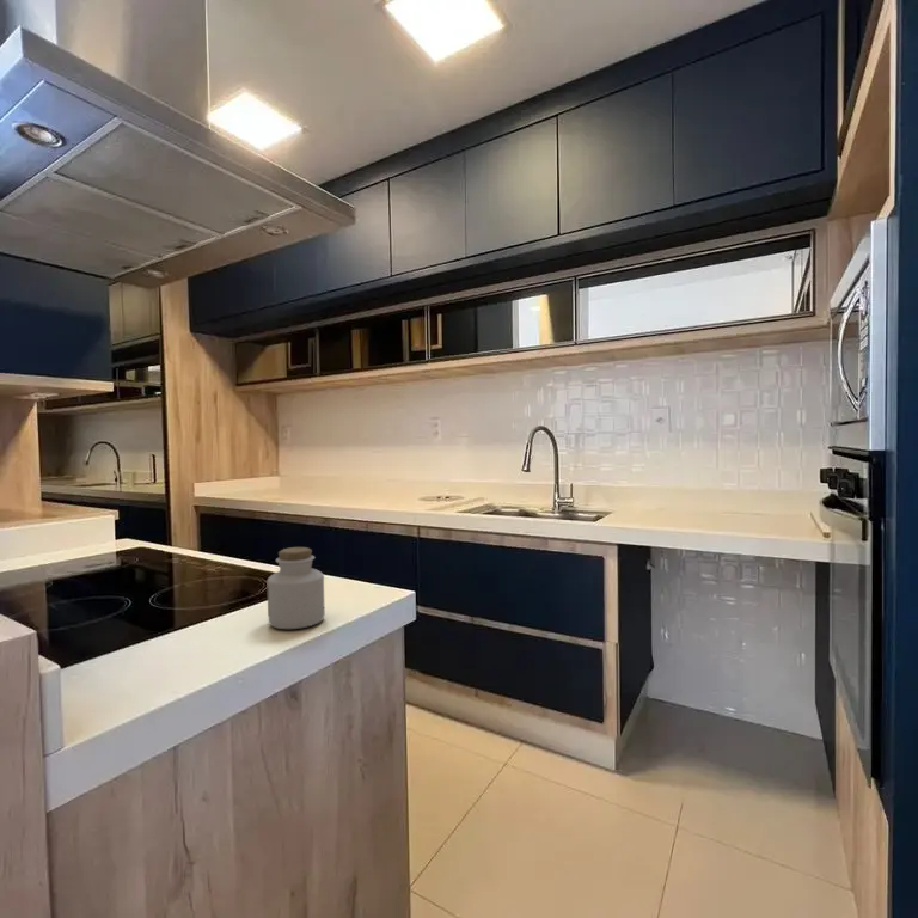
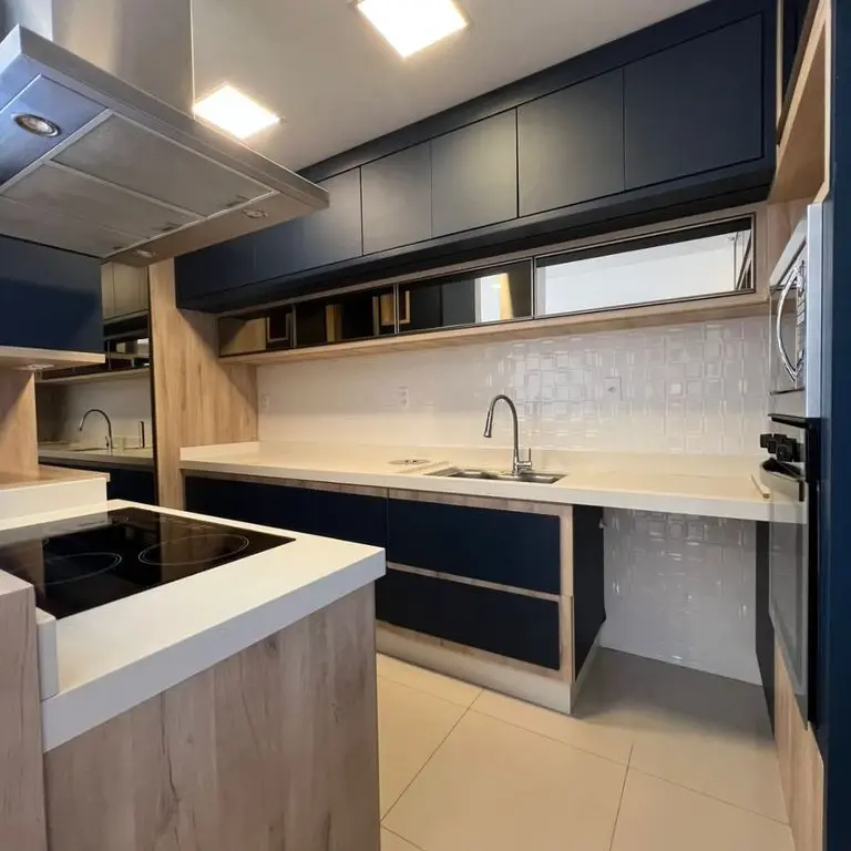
- jar [267,546,326,630]
